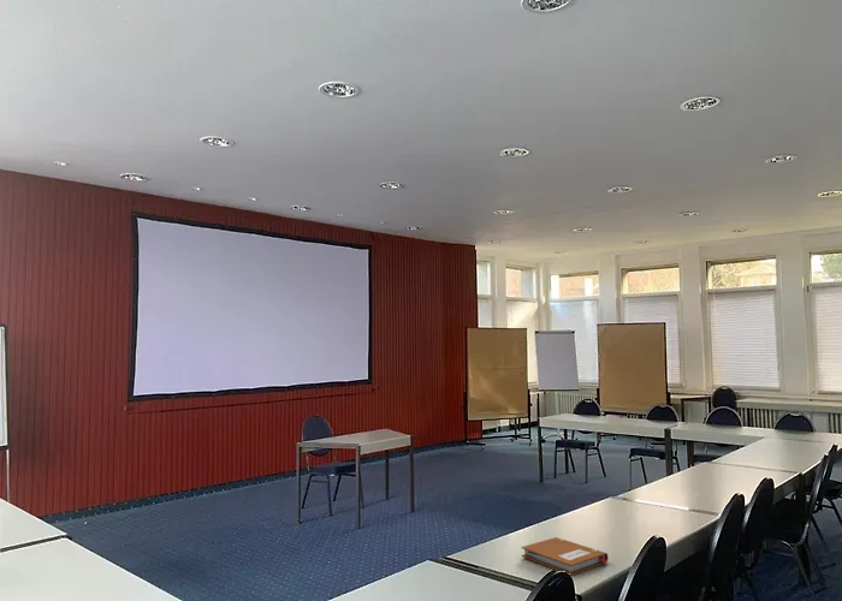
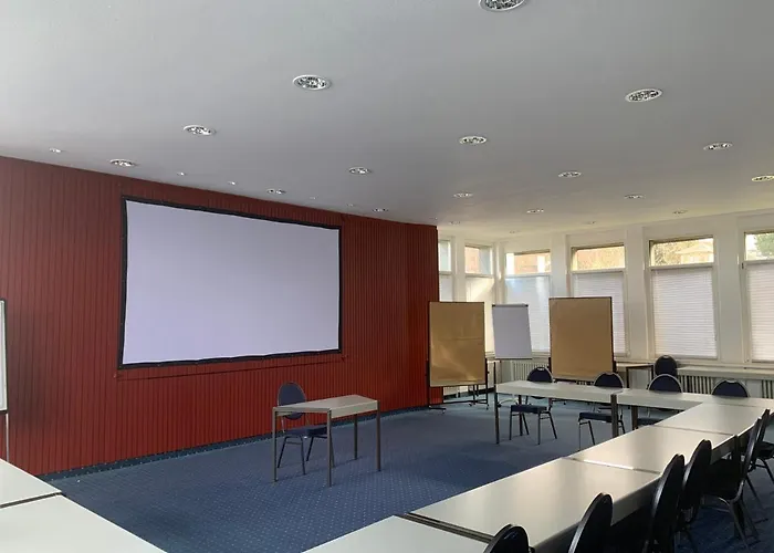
- notebook [521,536,609,576]
